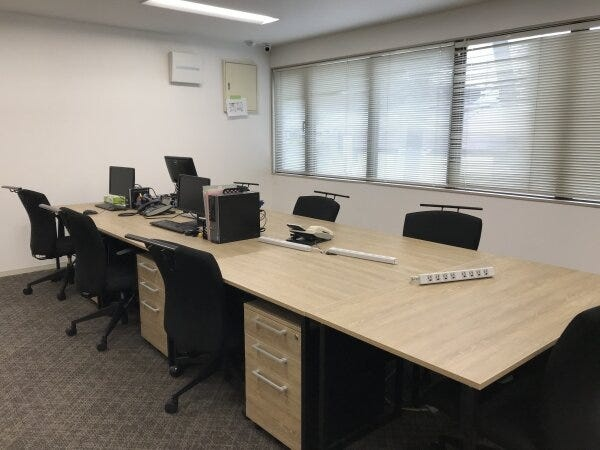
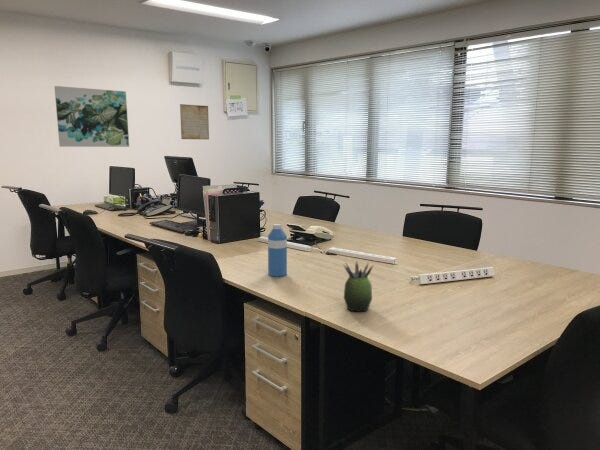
+ periodic table [179,103,210,140]
+ wall art [53,85,130,148]
+ water bottle [267,223,288,278]
+ succulent plant [343,259,375,312]
